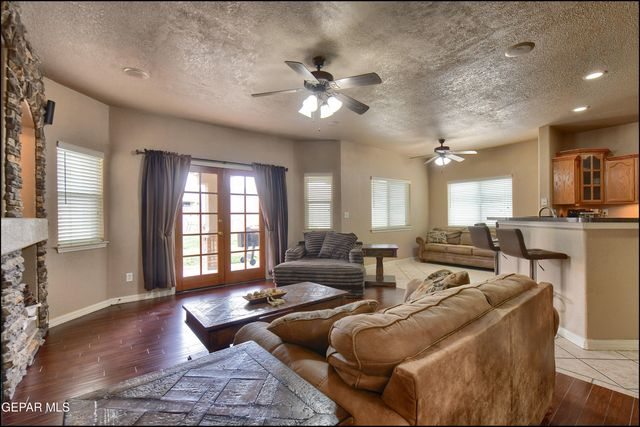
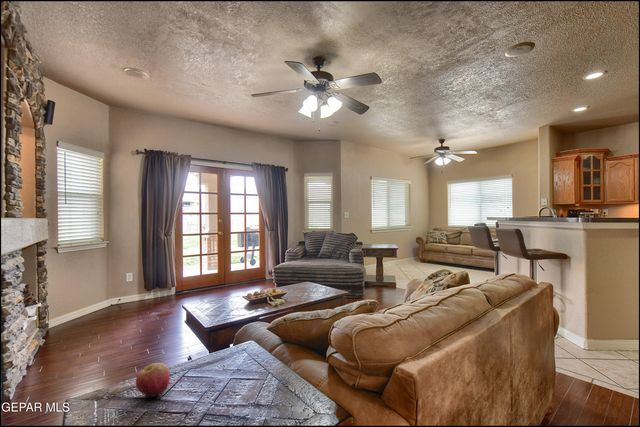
+ apple [135,362,171,398]
